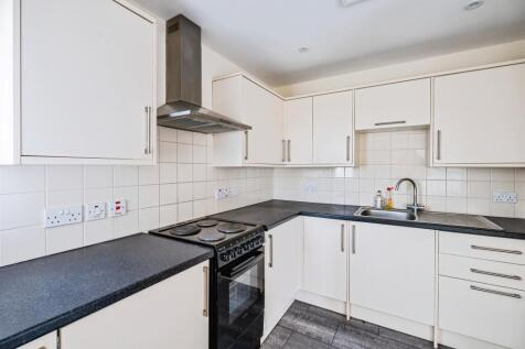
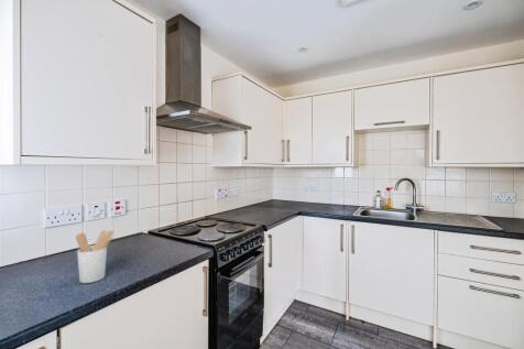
+ utensil holder [75,229,116,284]
